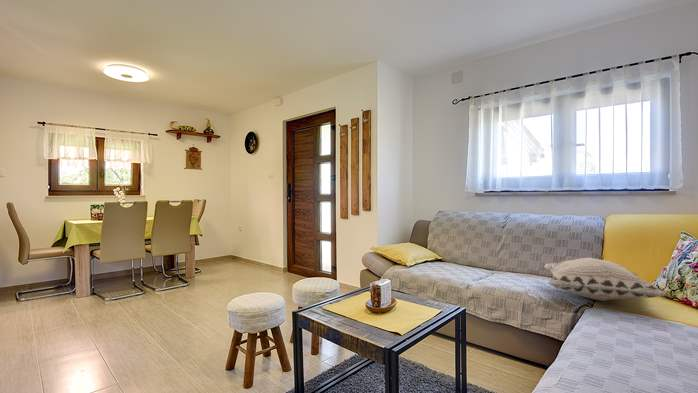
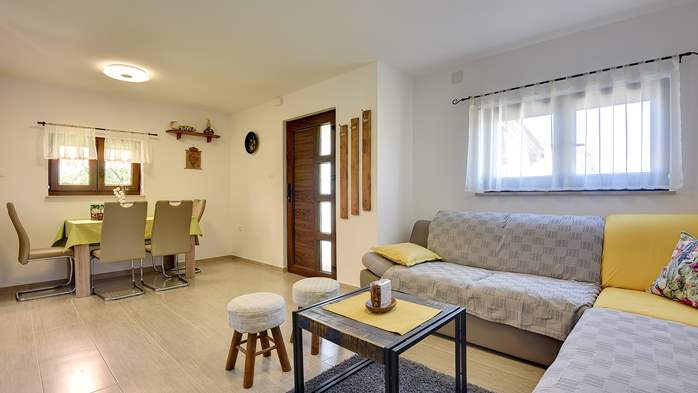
- decorative pillow [541,256,669,302]
